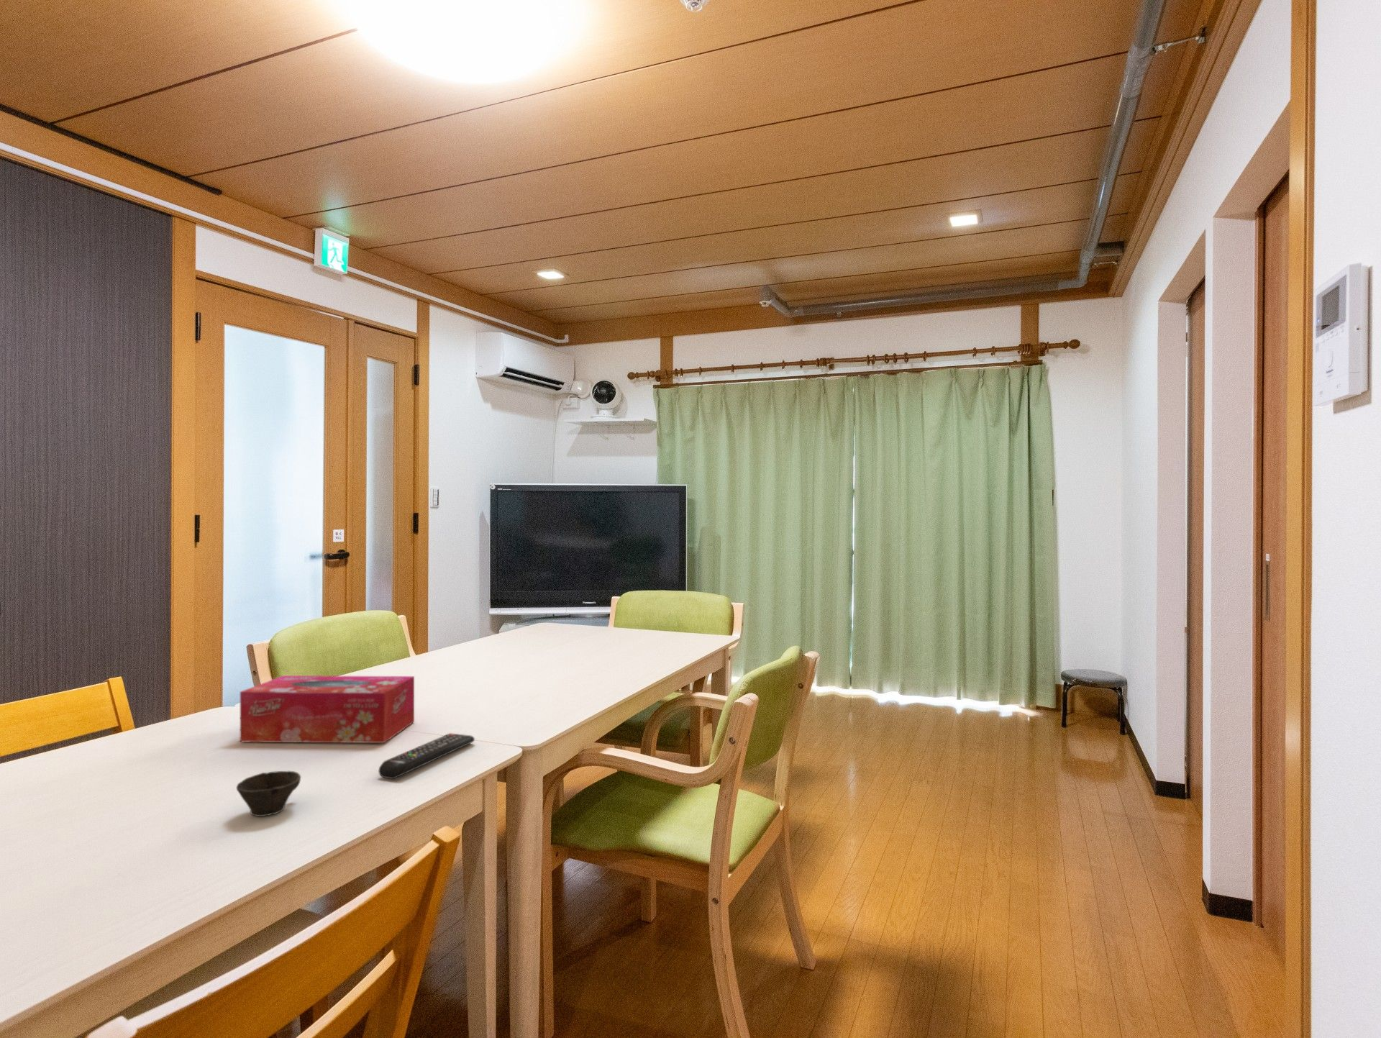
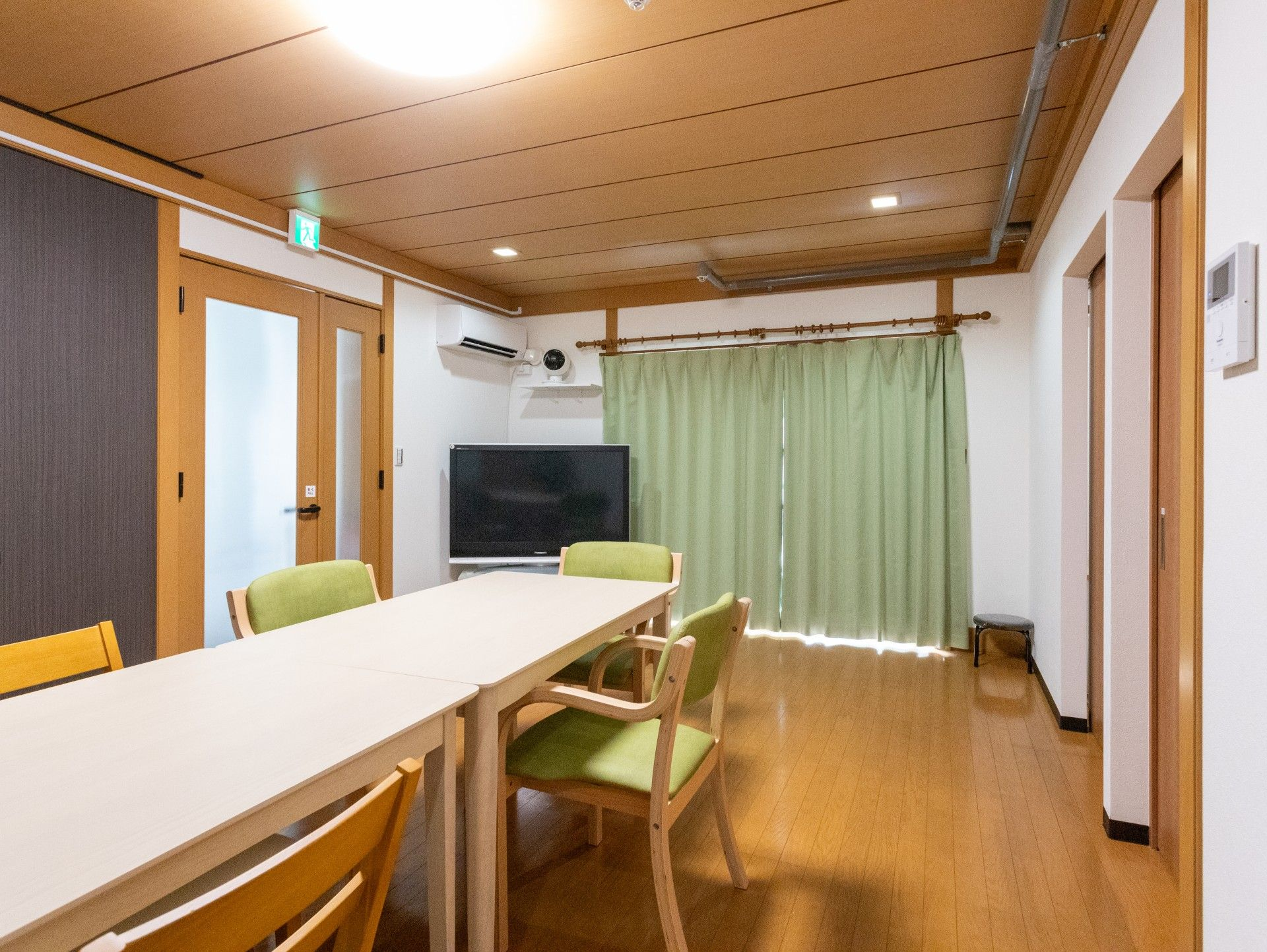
- tissue box [240,675,415,744]
- cup [235,771,301,817]
- remote control [377,733,475,780]
